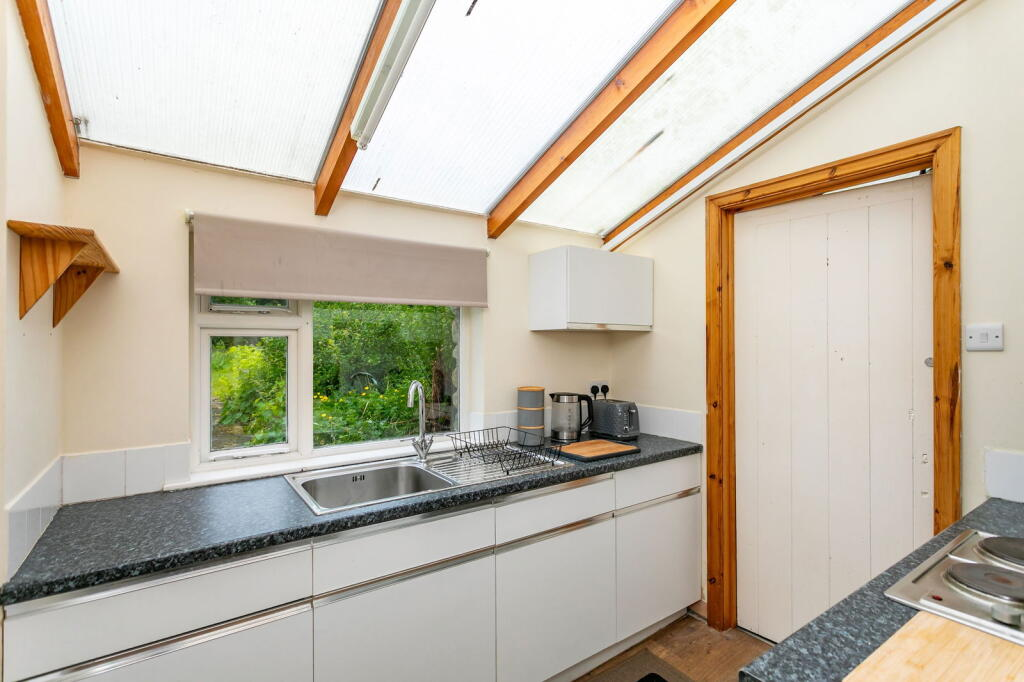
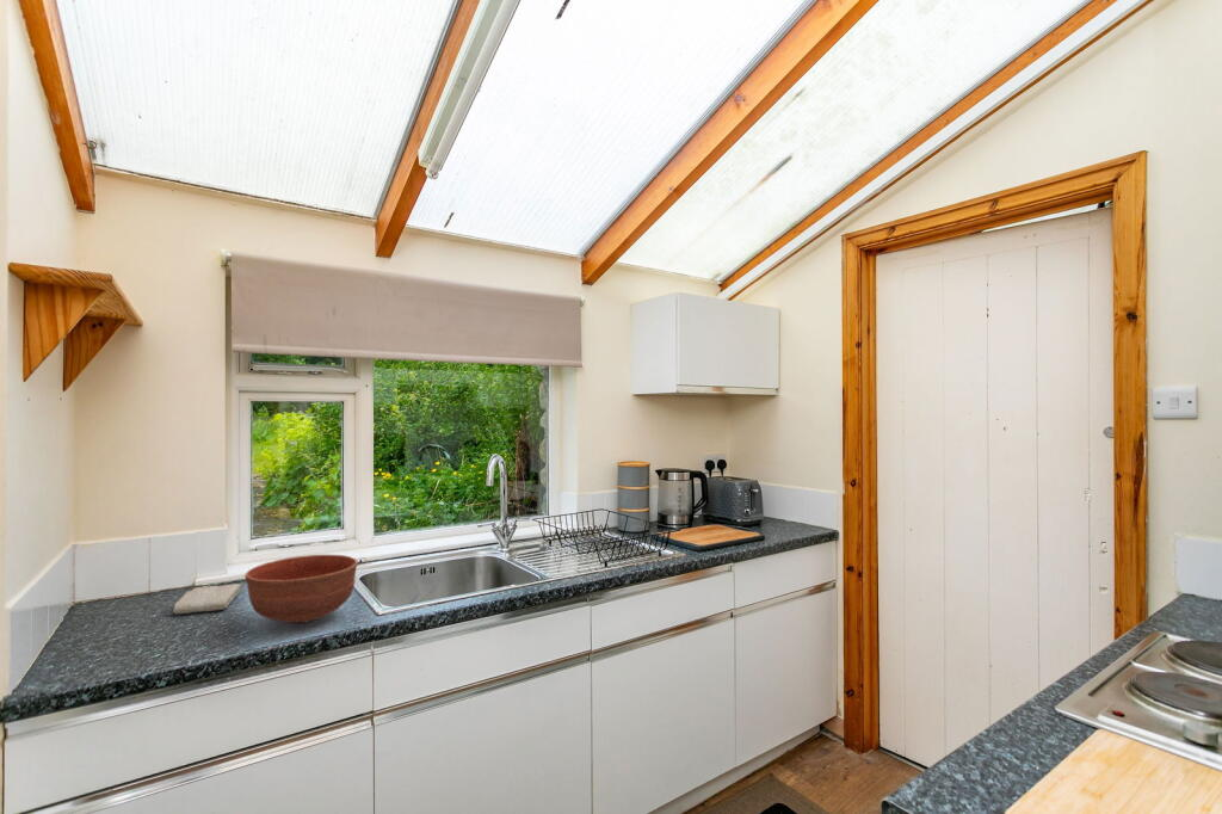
+ bowl [243,554,358,624]
+ washcloth [172,582,242,615]
